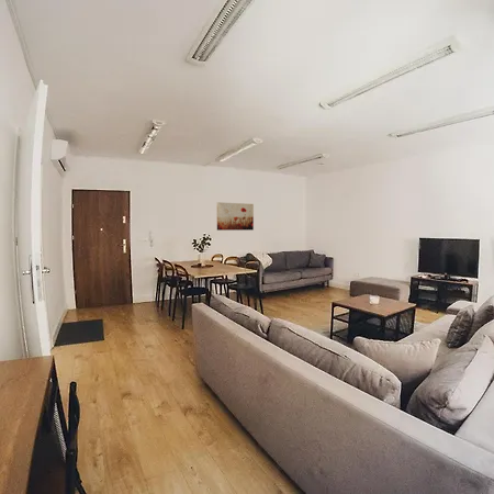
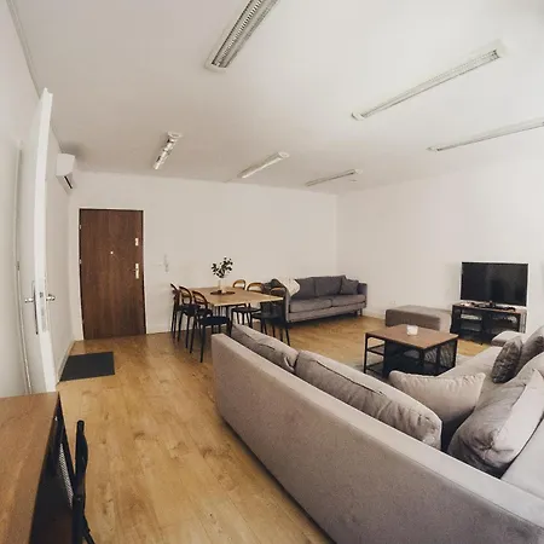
- wall art [216,201,255,232]
